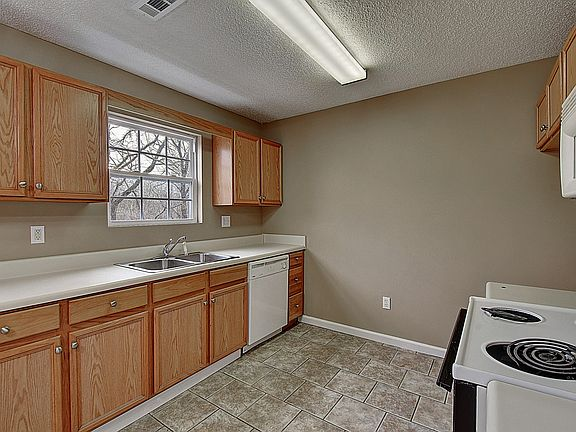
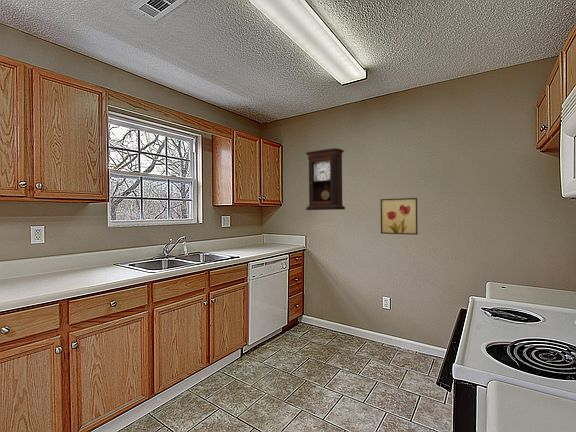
+ wall art [380,197,419,236]
+ pendulum clock [305,147,346,211]
